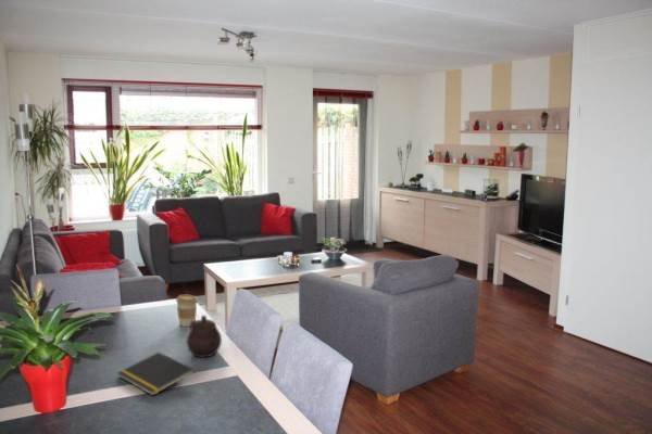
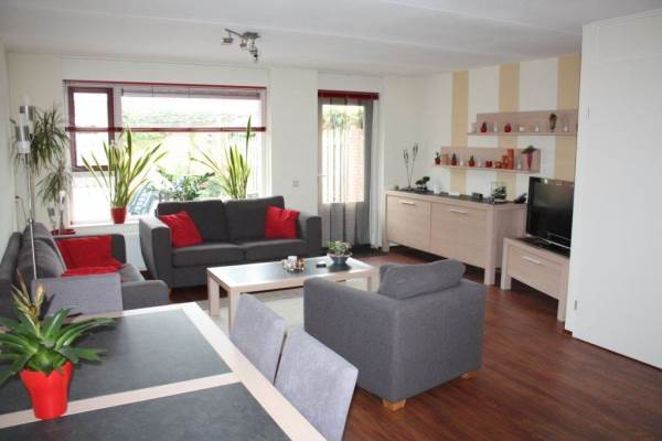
- notepad [116,352,196,397]
- teapot [186,315,223,358]
- coffee cup [175,294,199,328]
